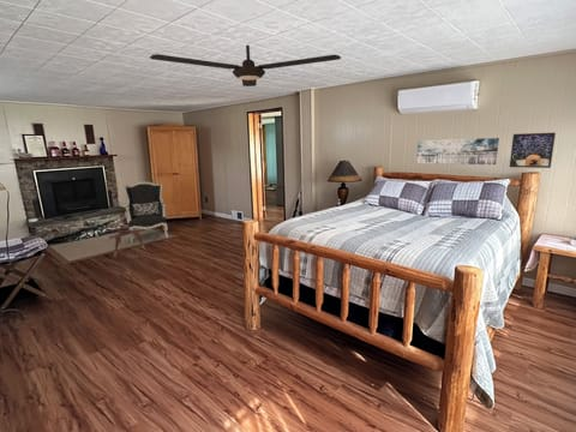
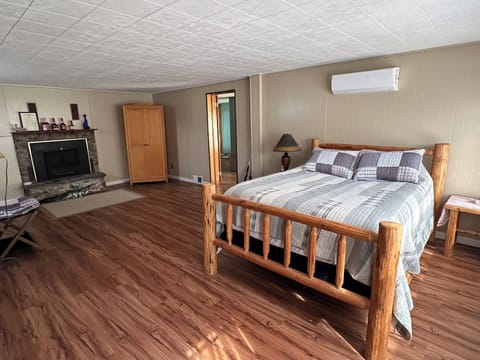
- armchair [122,180,169,244]
- ceiling fan [149,44,342,88]
- wall art [415,137,500,166]
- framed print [509,132,557,169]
- side table [103,226,148,258]
